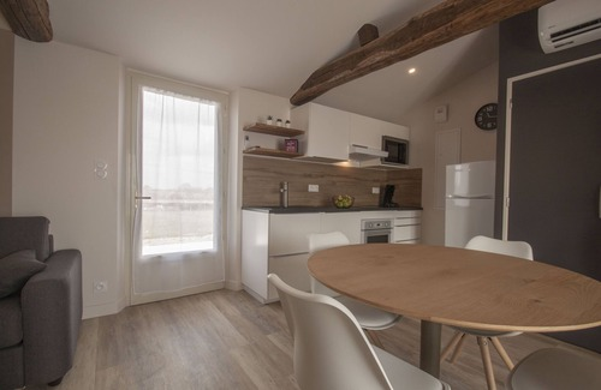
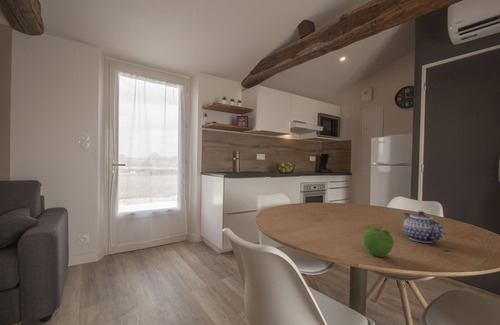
+ fruit [362,224,394,258]
+ teapot [402,210,444,244]
